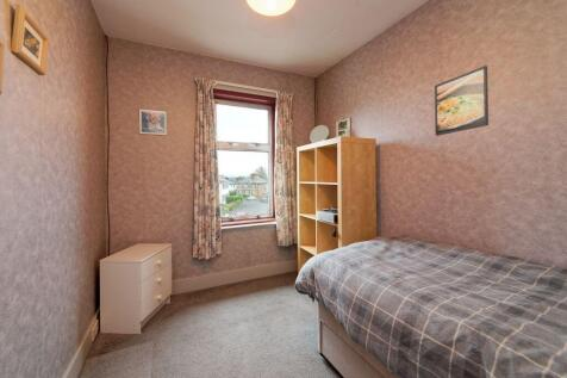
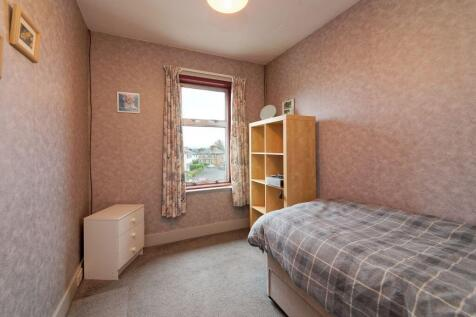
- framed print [434,64,490,137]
